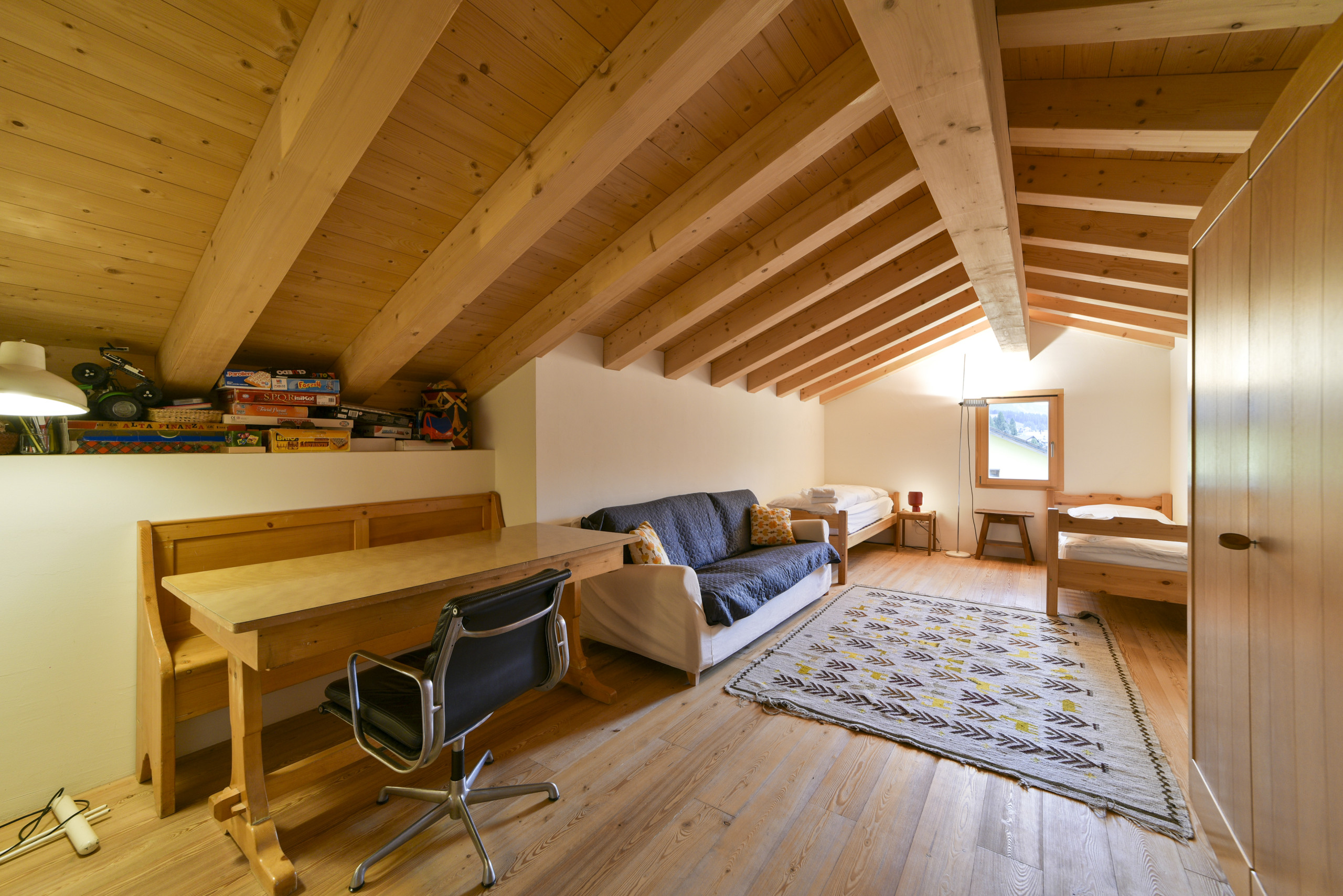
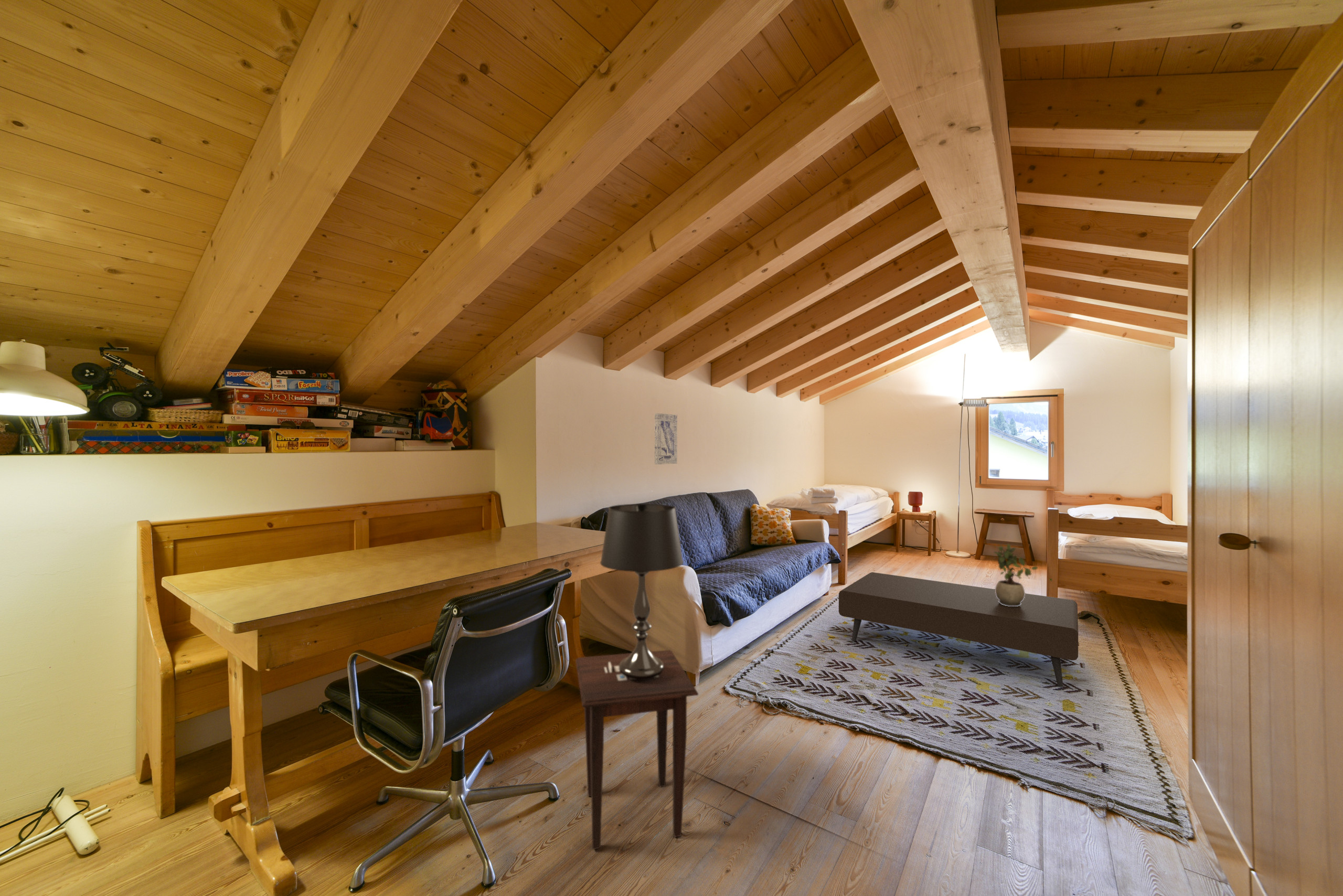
+ side table [575,649,699,850]
+ wall art [654,413,678,465]
+ coffee table [838,572,1079,687]
+ table lamp [600,503,684,679]
+ potted plant [993,543,1039,606]
